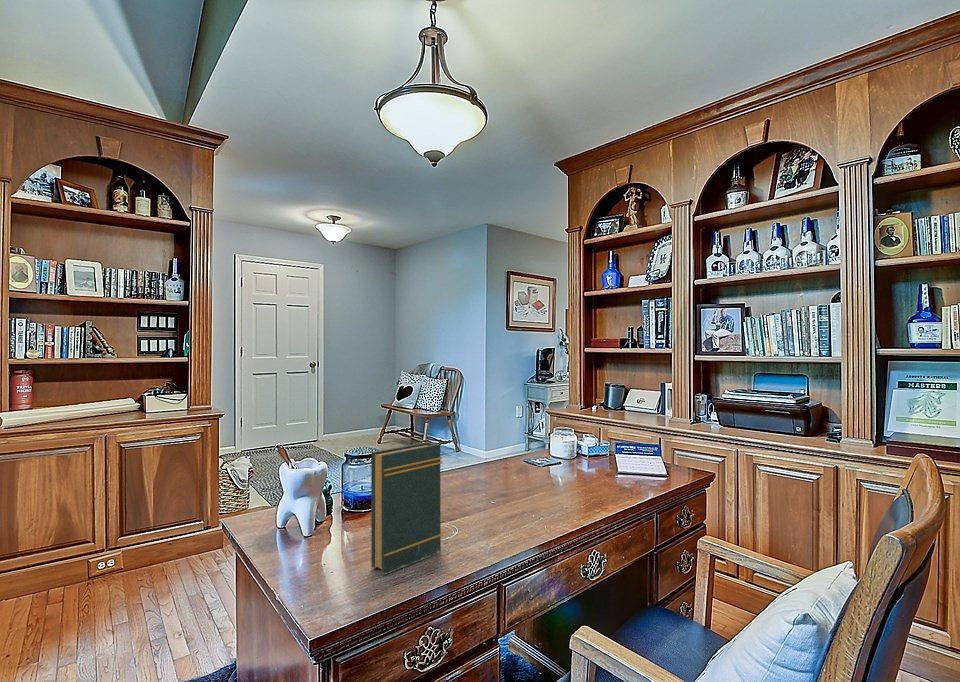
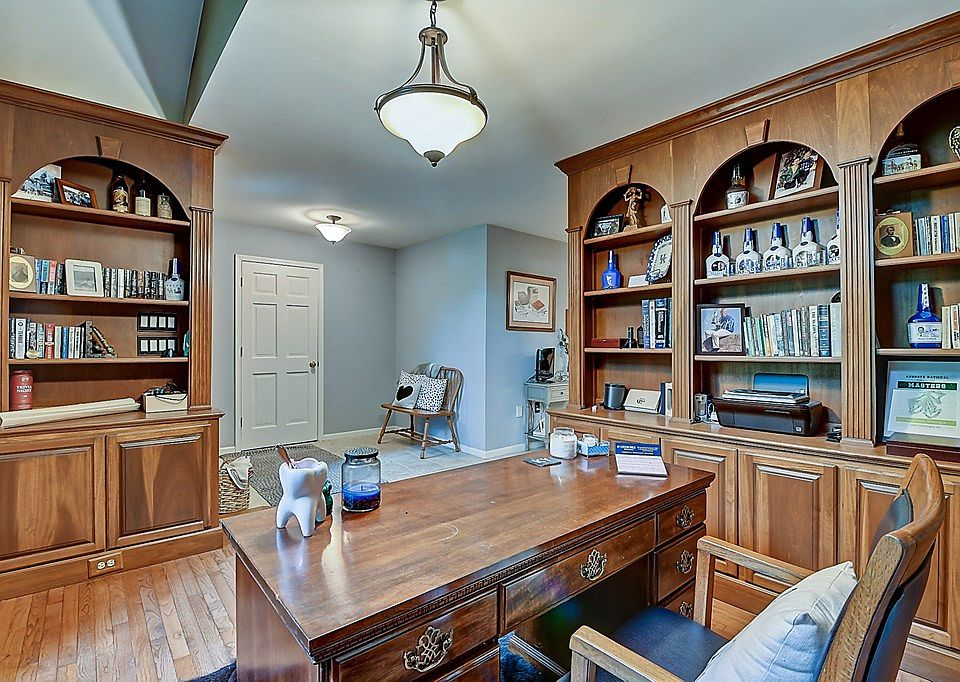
- book [370,441,444,576]
